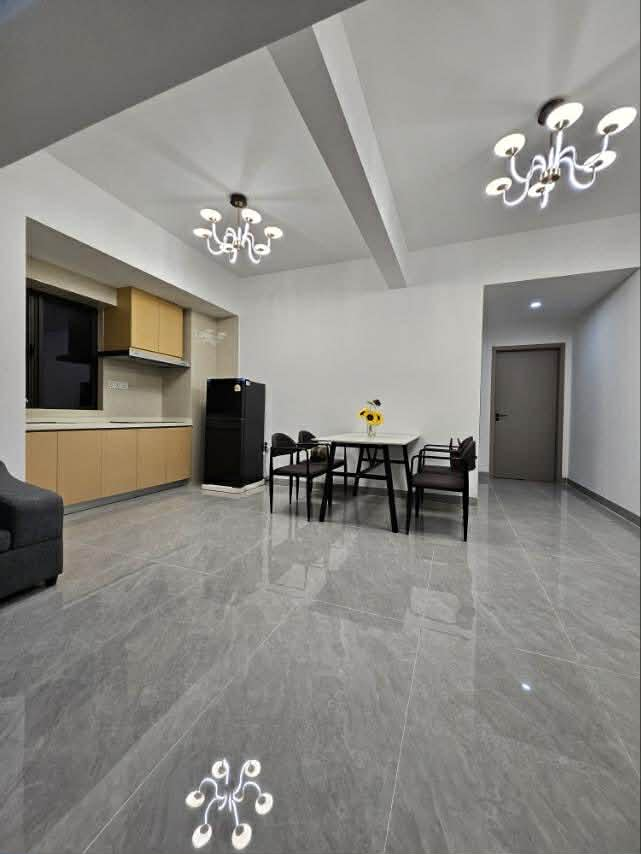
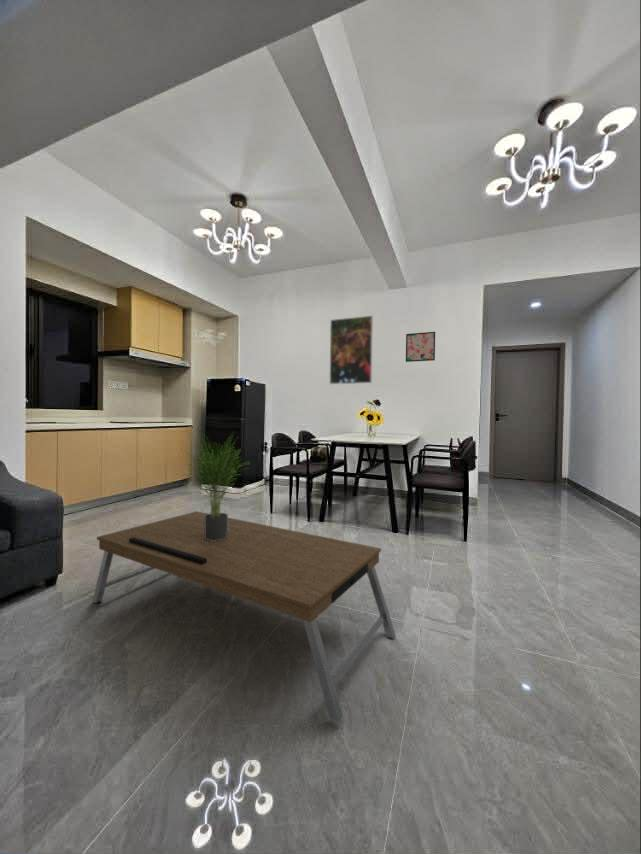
+ potted plant [180,429,251,541]
+ coffee table [92,510,397,723]
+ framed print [329,315,374,385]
+ wall art [405,331,436,363]
